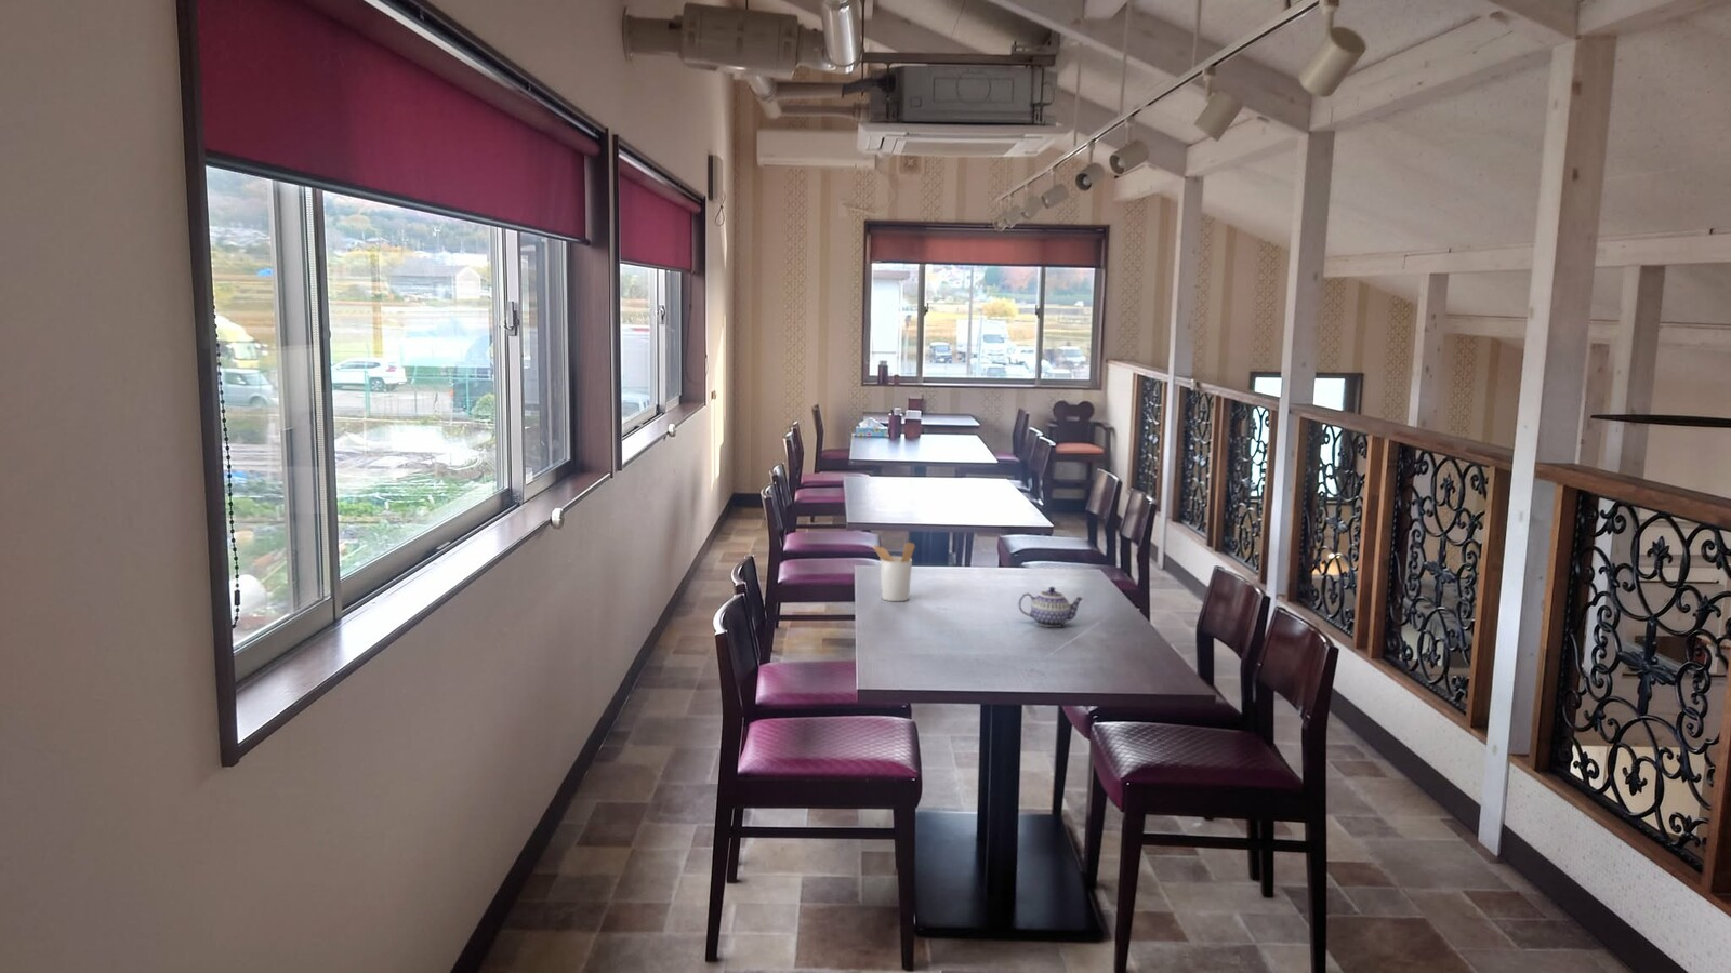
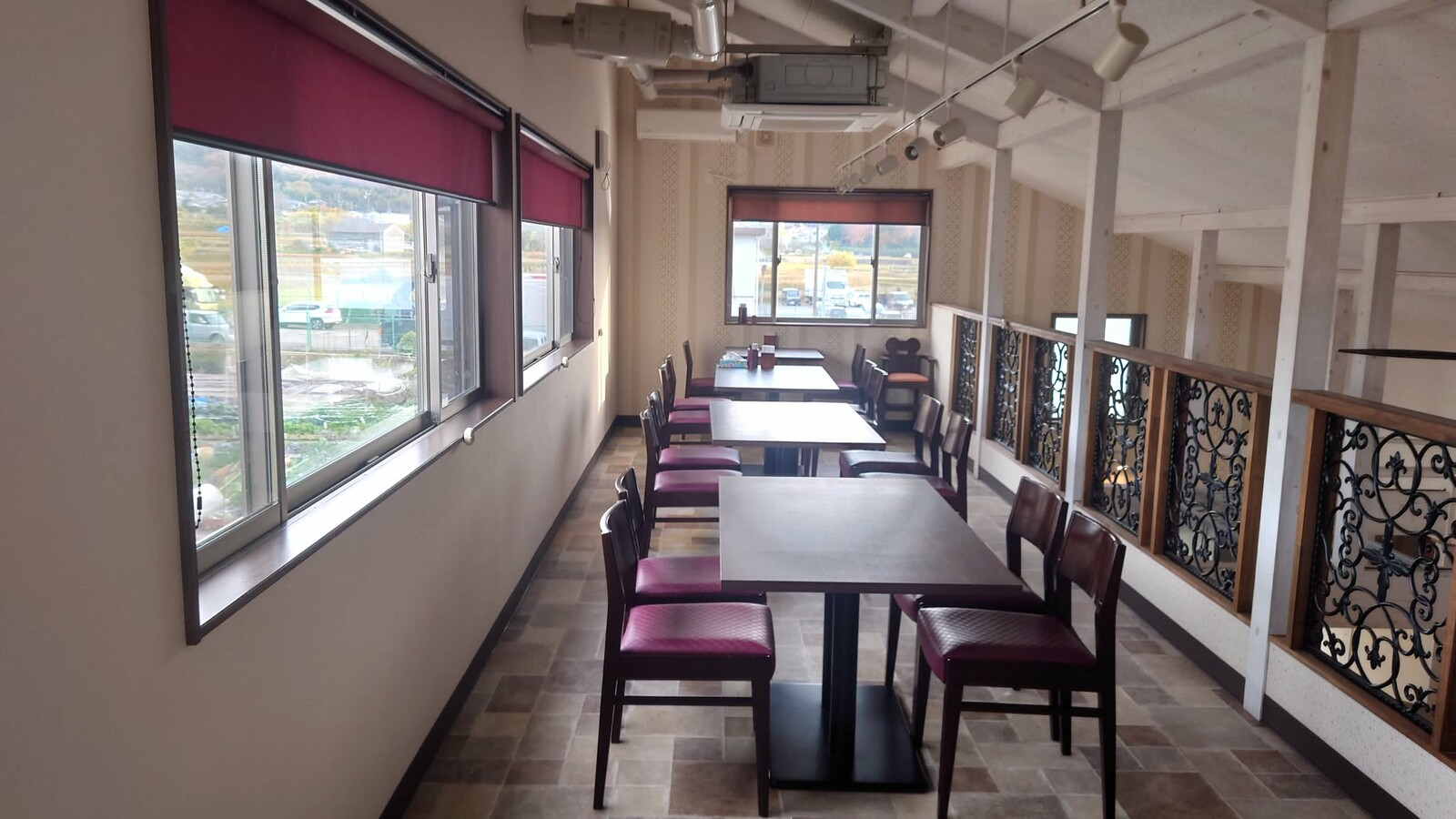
- utensil holder [870,542,917,602]
- teapot [1016,586,1084,628]
